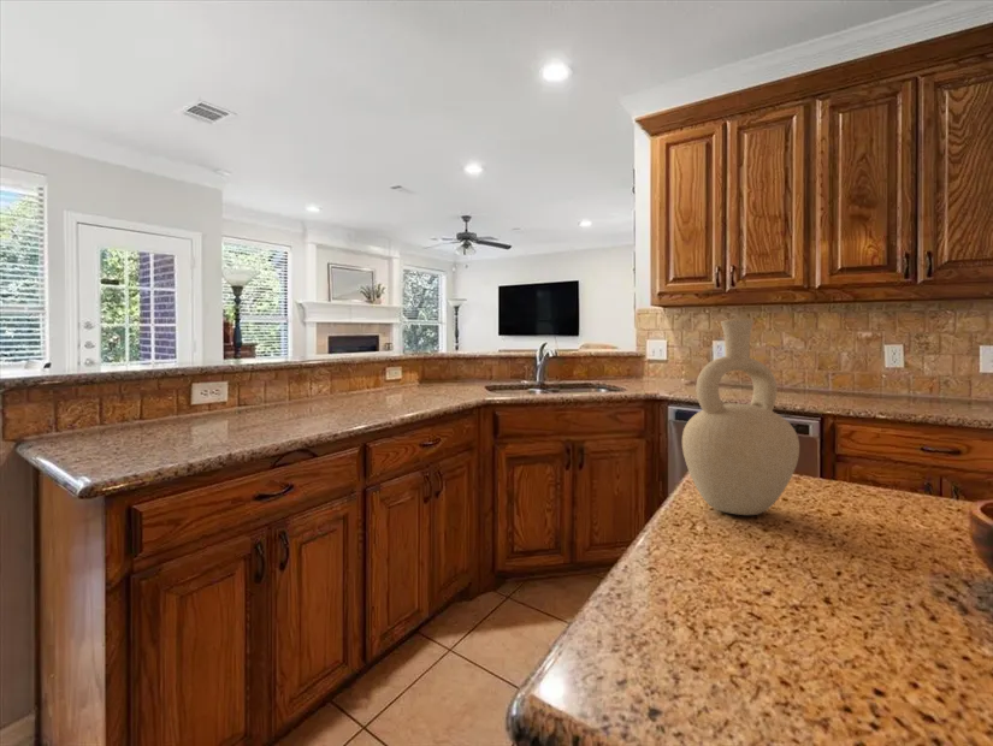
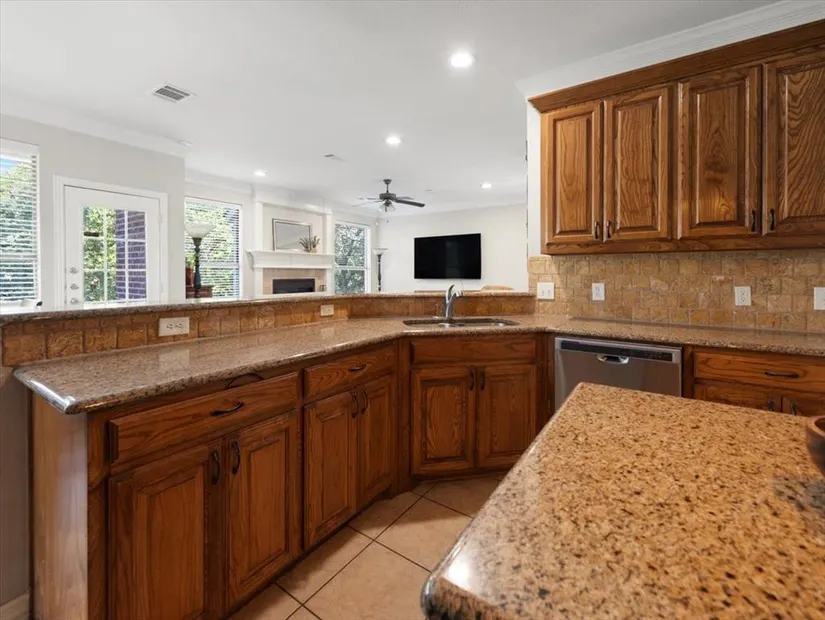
- vase [681,318,800,516]
